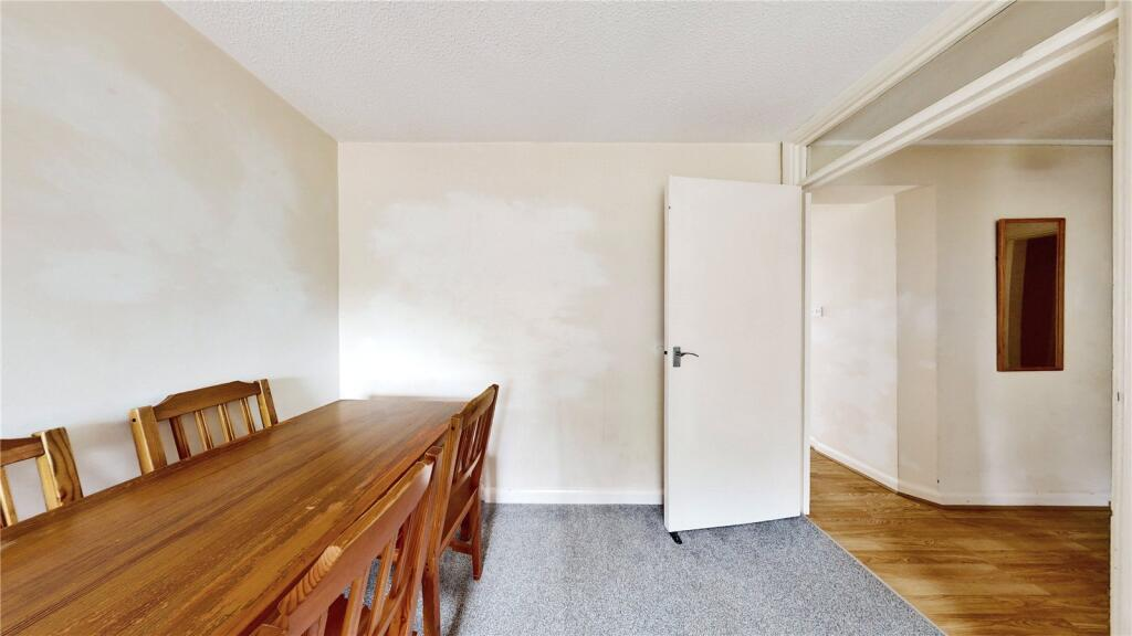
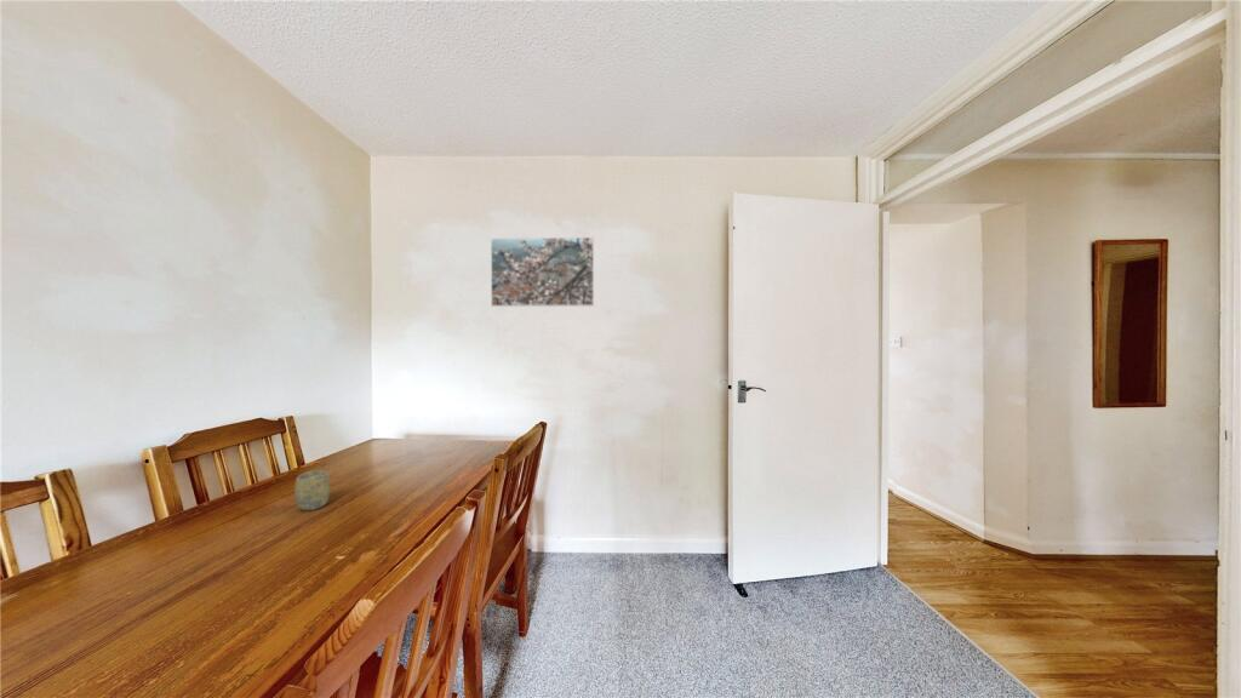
+ cup [294,469,332,511]
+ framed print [490,236,595,308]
